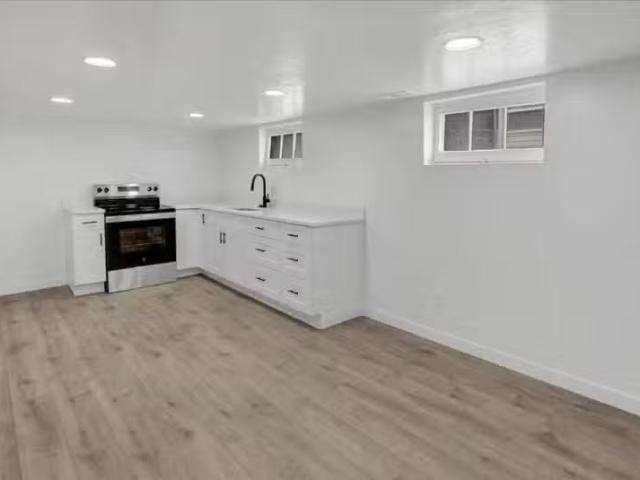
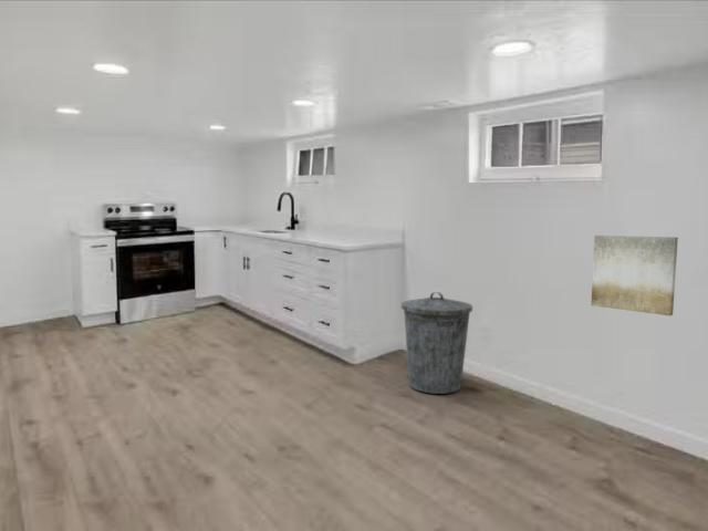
+ trash can [400,291,473,395]
+ wall art [590,235,679,317]
